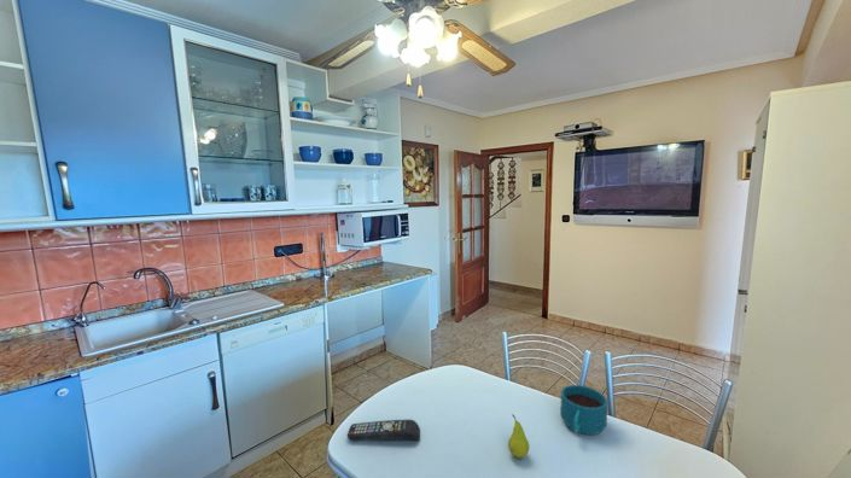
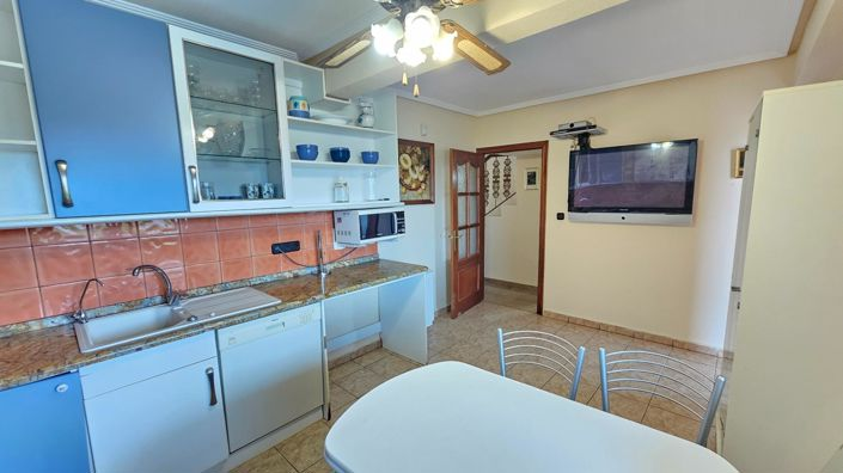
- fruit [507,414,531,460]
- cup [559,384,608,436]
- remote control [346,419,421,442]
